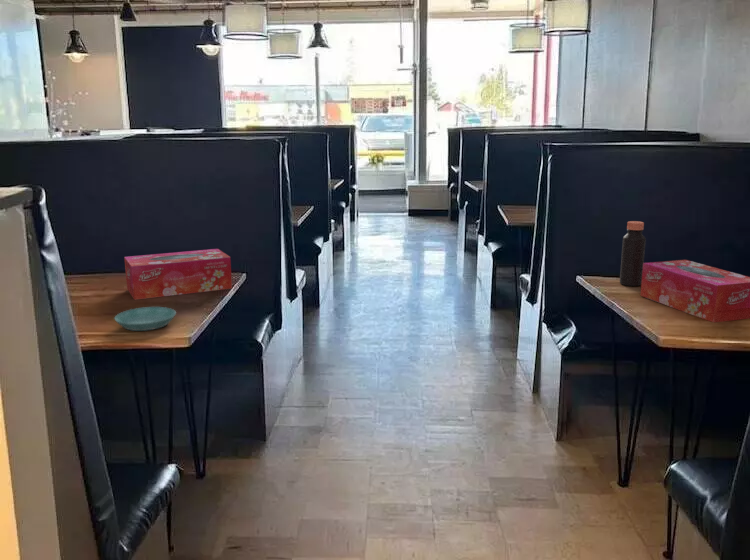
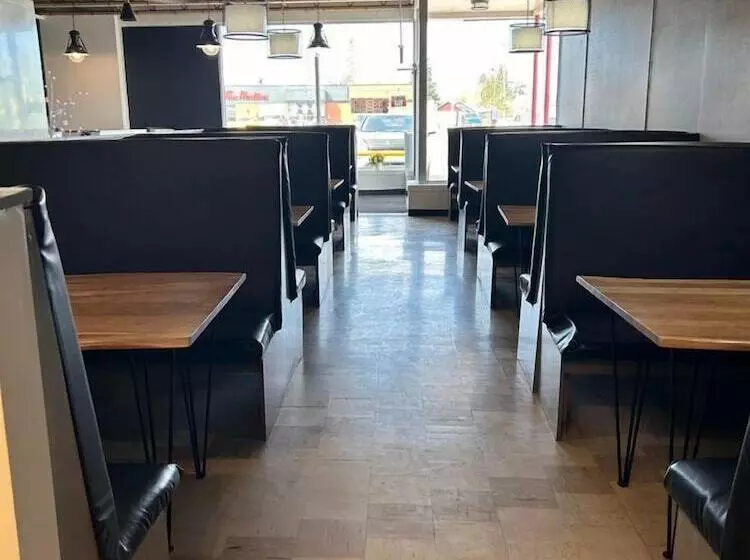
- tissue box [639,259,750,323]
- saucer [113,306,177,332]
- bottle [619,220,647,287]
- tissue box [123,248,233,301]
